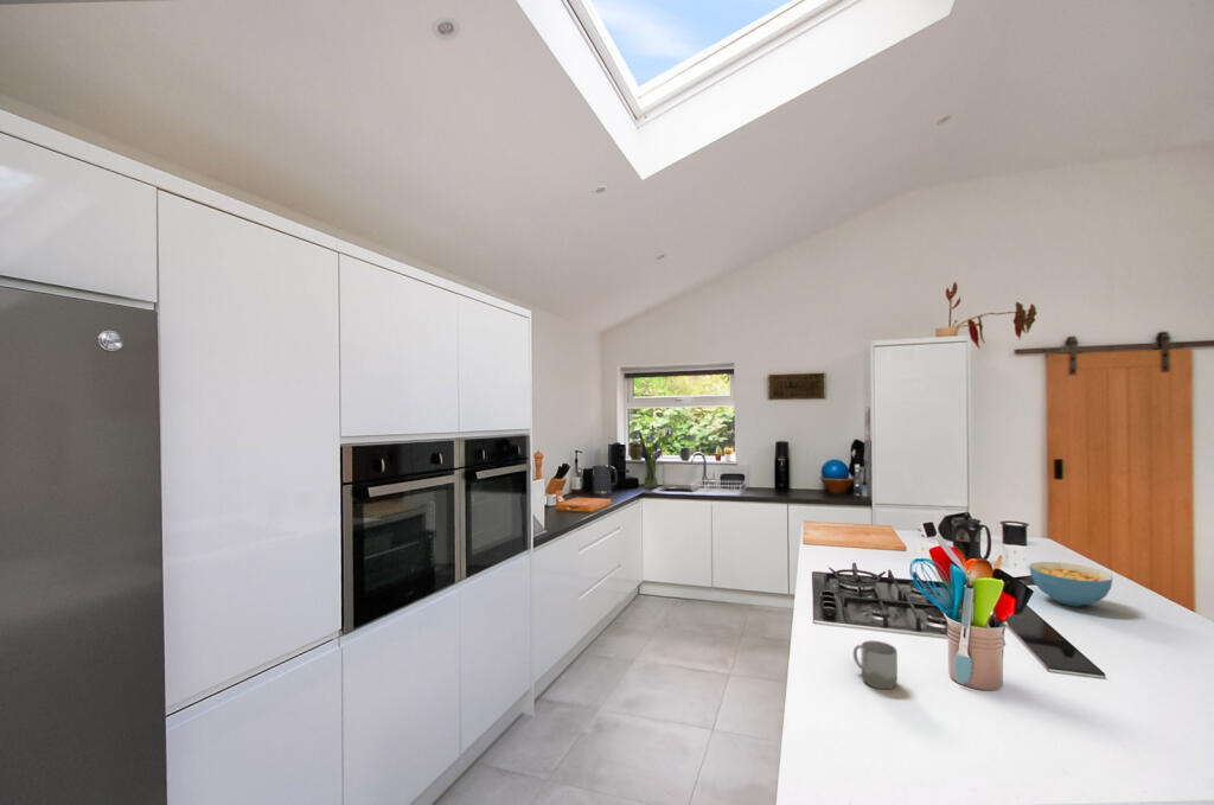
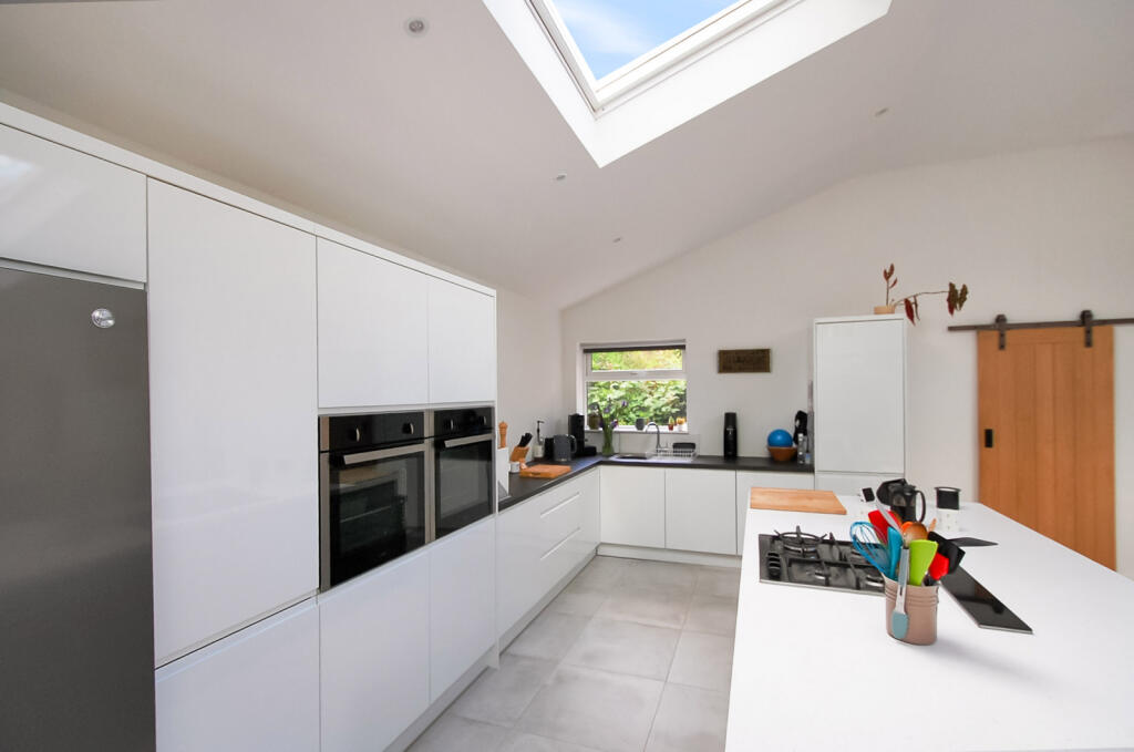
- cereal bowl [1028,561,1113,607]
- cup [852,639,899,690]
